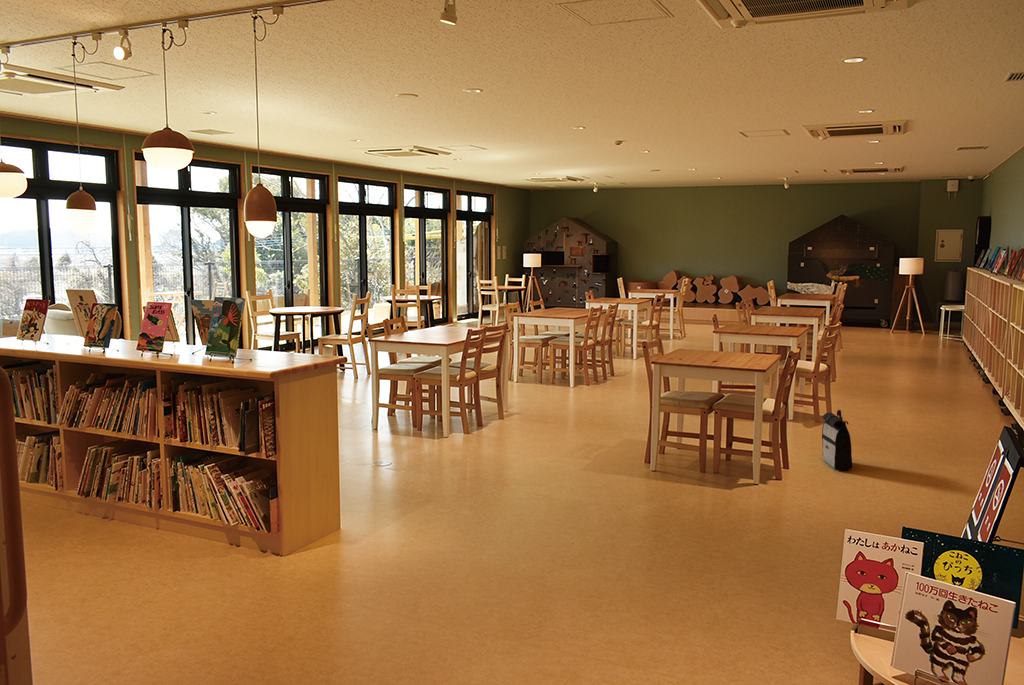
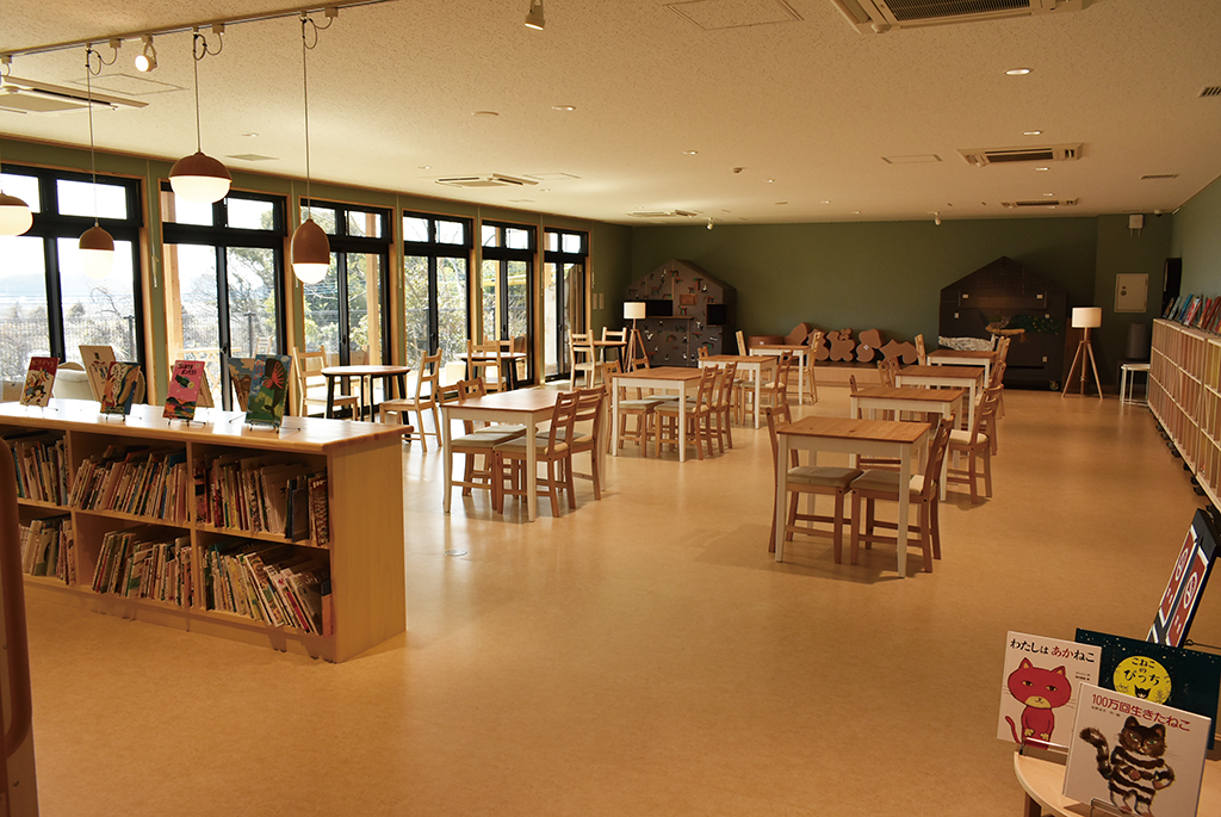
- backpack [821,409,853,471]
